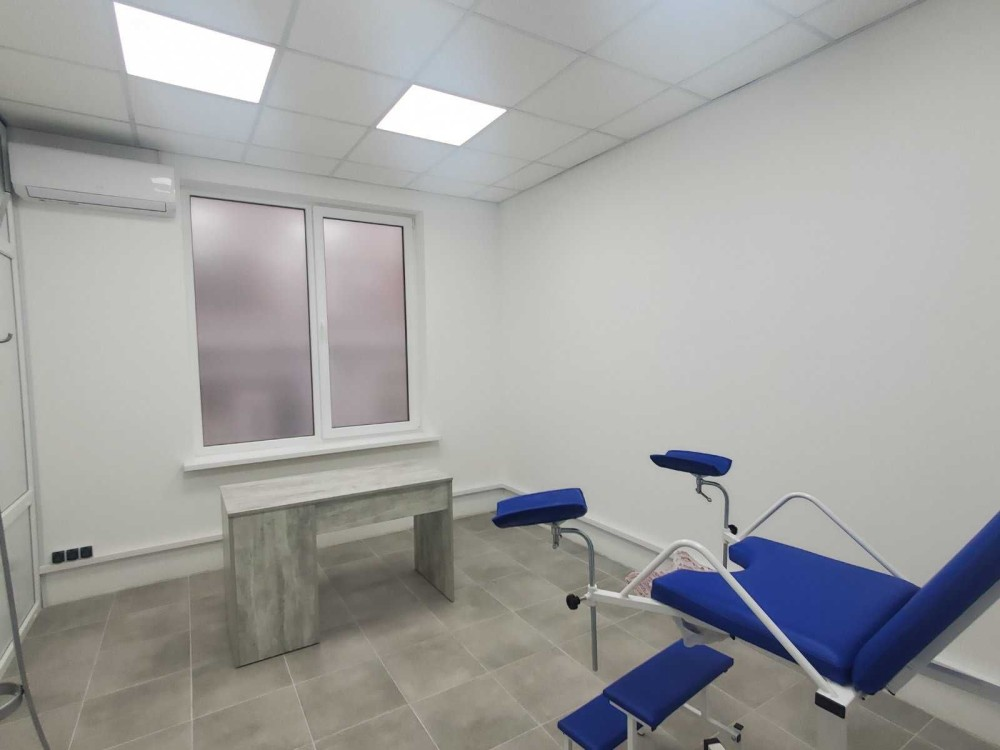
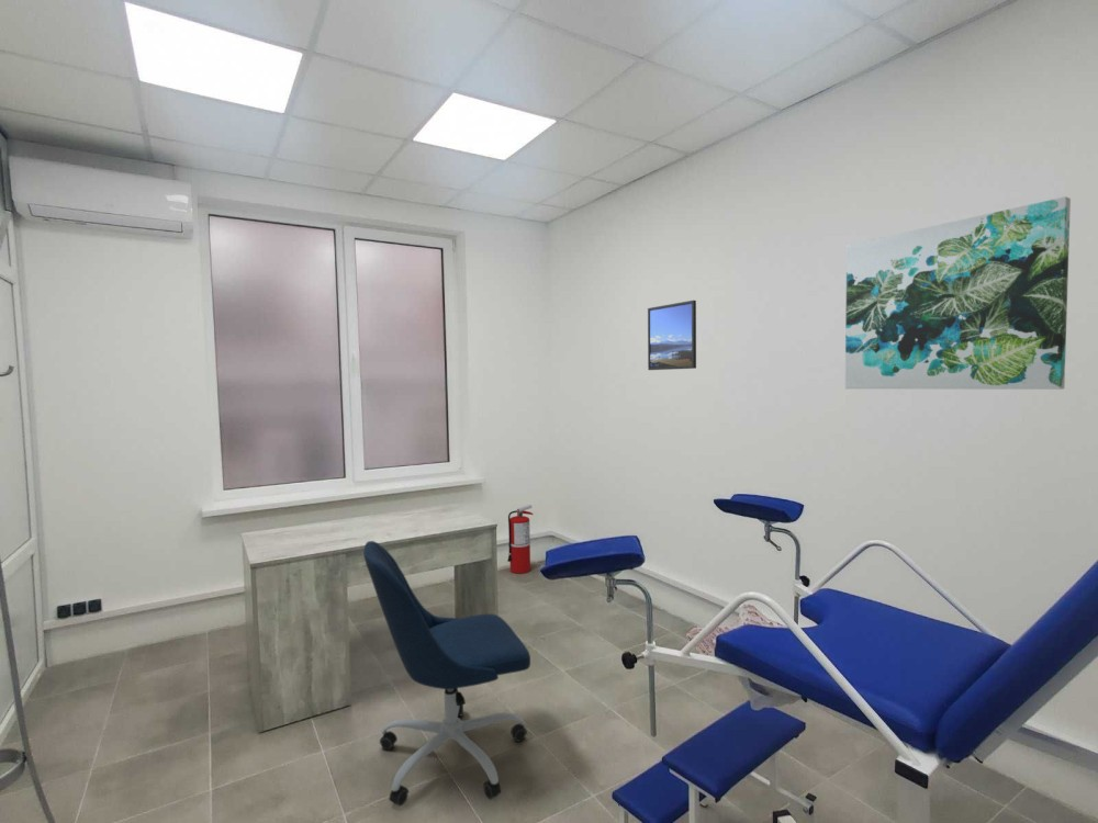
+ office chair [362,540,531,807]
+ fire extinguisher [507,504,534,575]
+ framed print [647,300,697,371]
+ wall art [844,195,1072,391]
